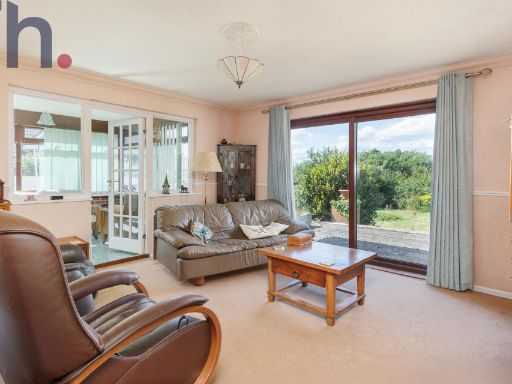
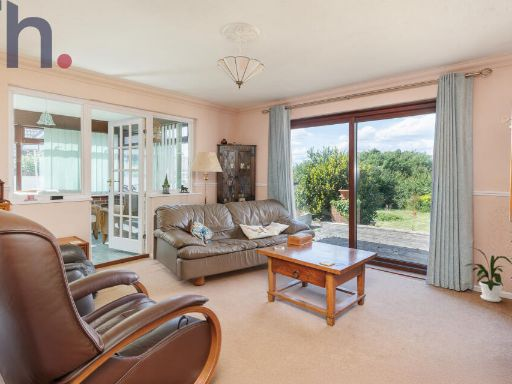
+ house plant [462,246,512,303]
